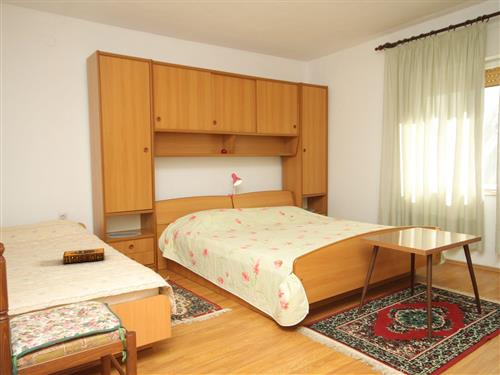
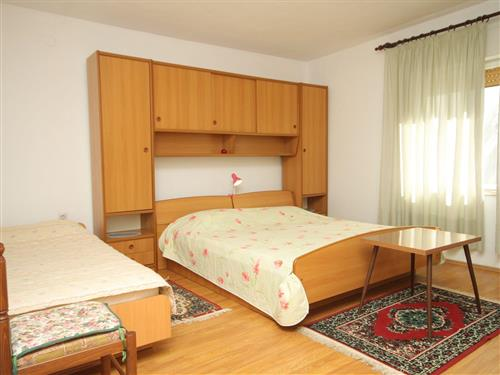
- hardback book [62,247,106,265]
